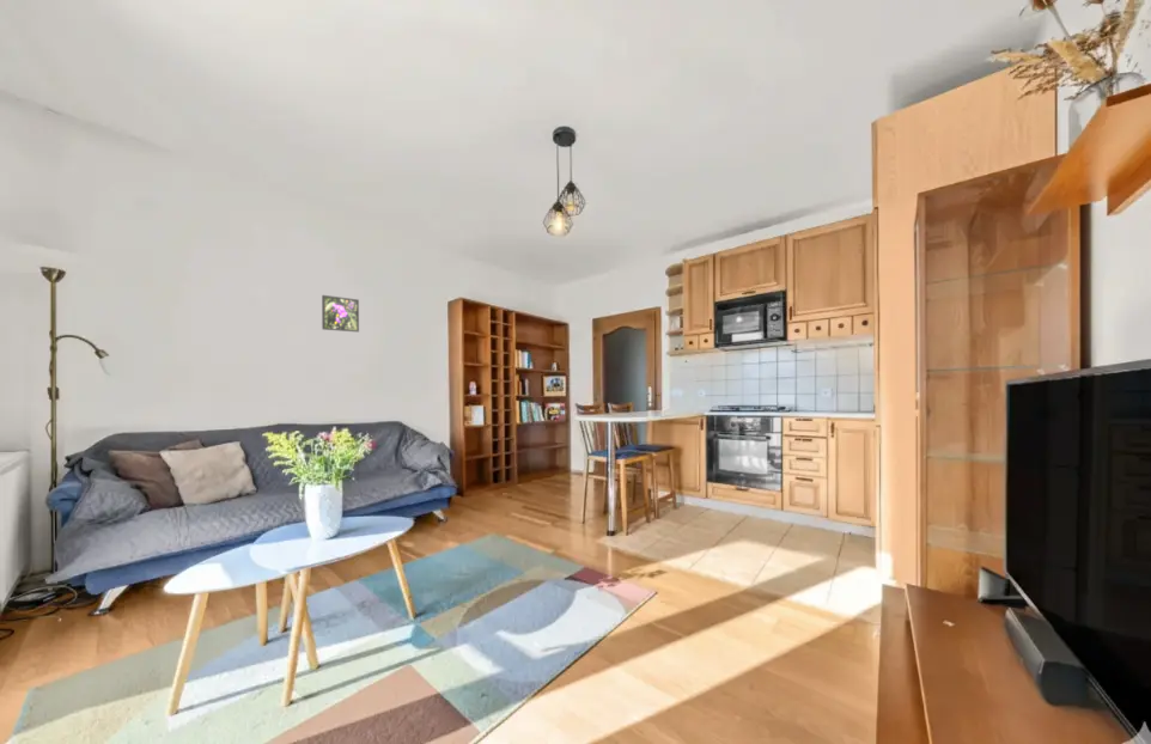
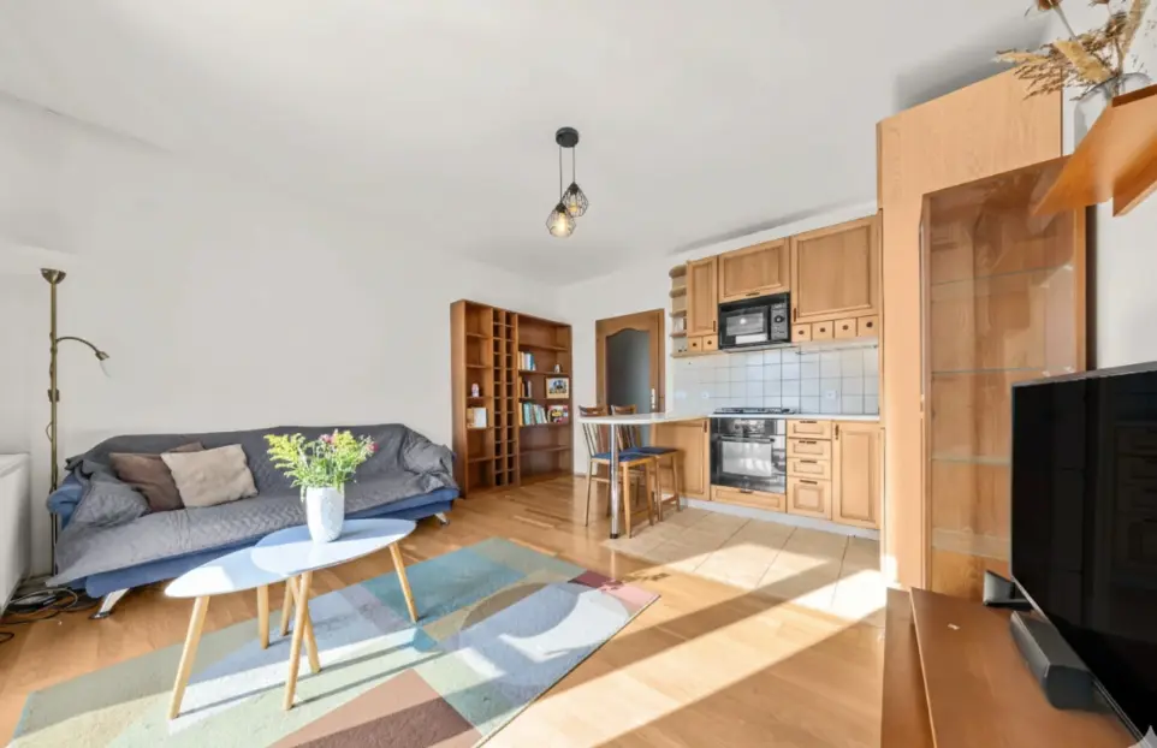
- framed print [321,294,360,333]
